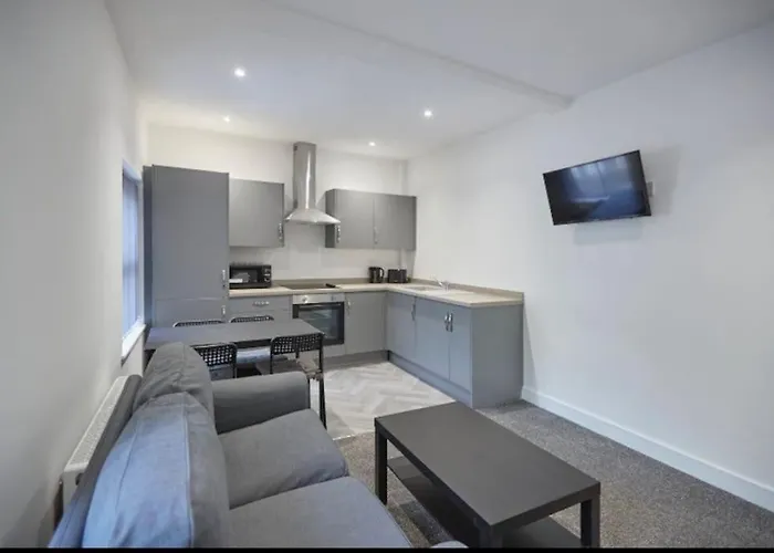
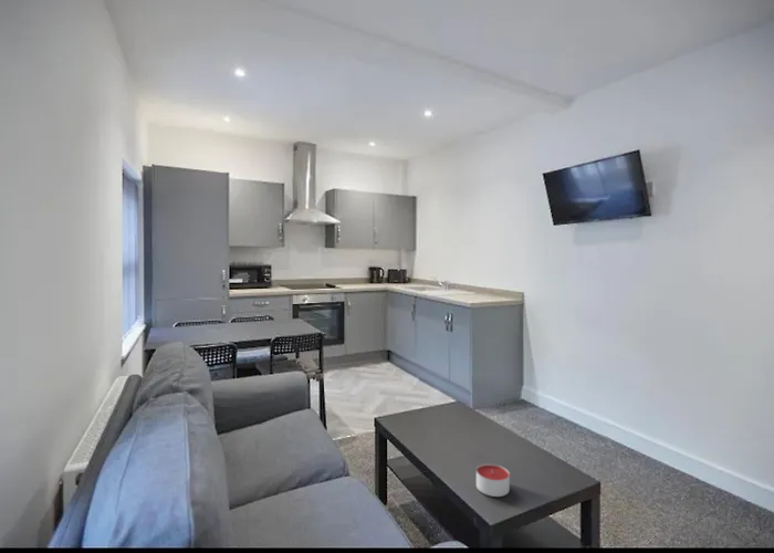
+ candle [475,462,511,498]
